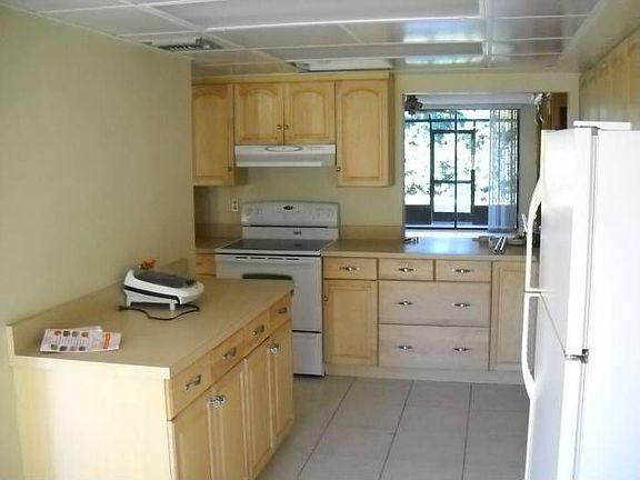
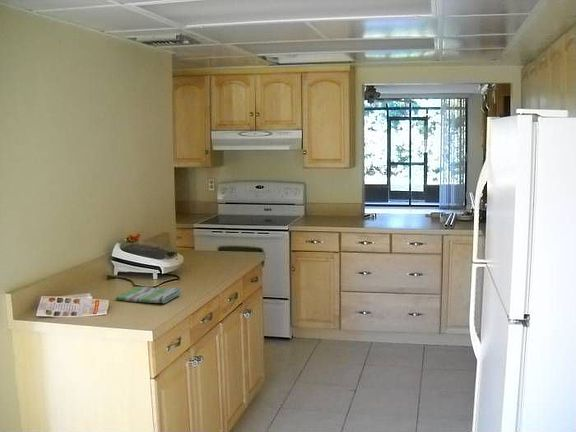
+ dish towel [115,286,182,304]
